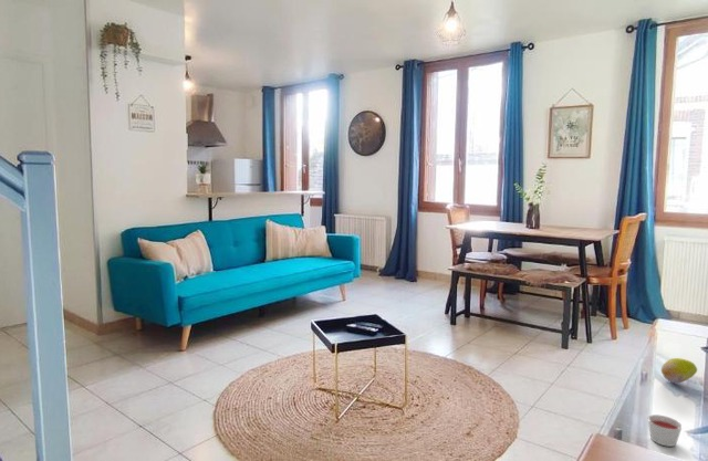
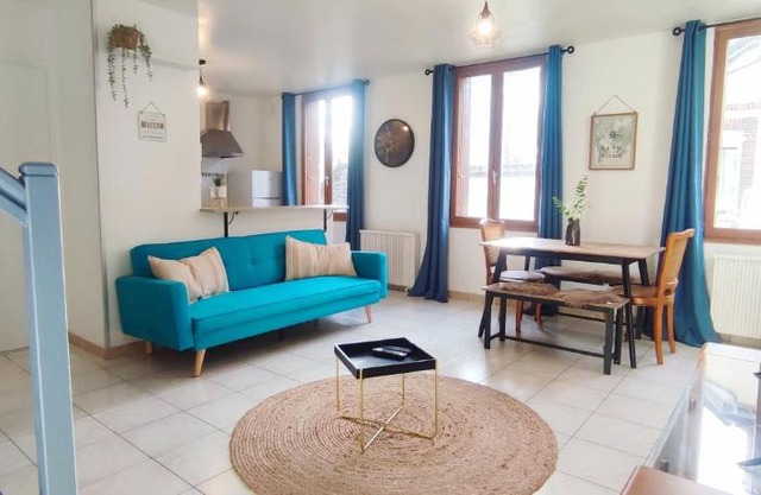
- candle [647,413,684,448]
- fruit [660,357,698,384]
